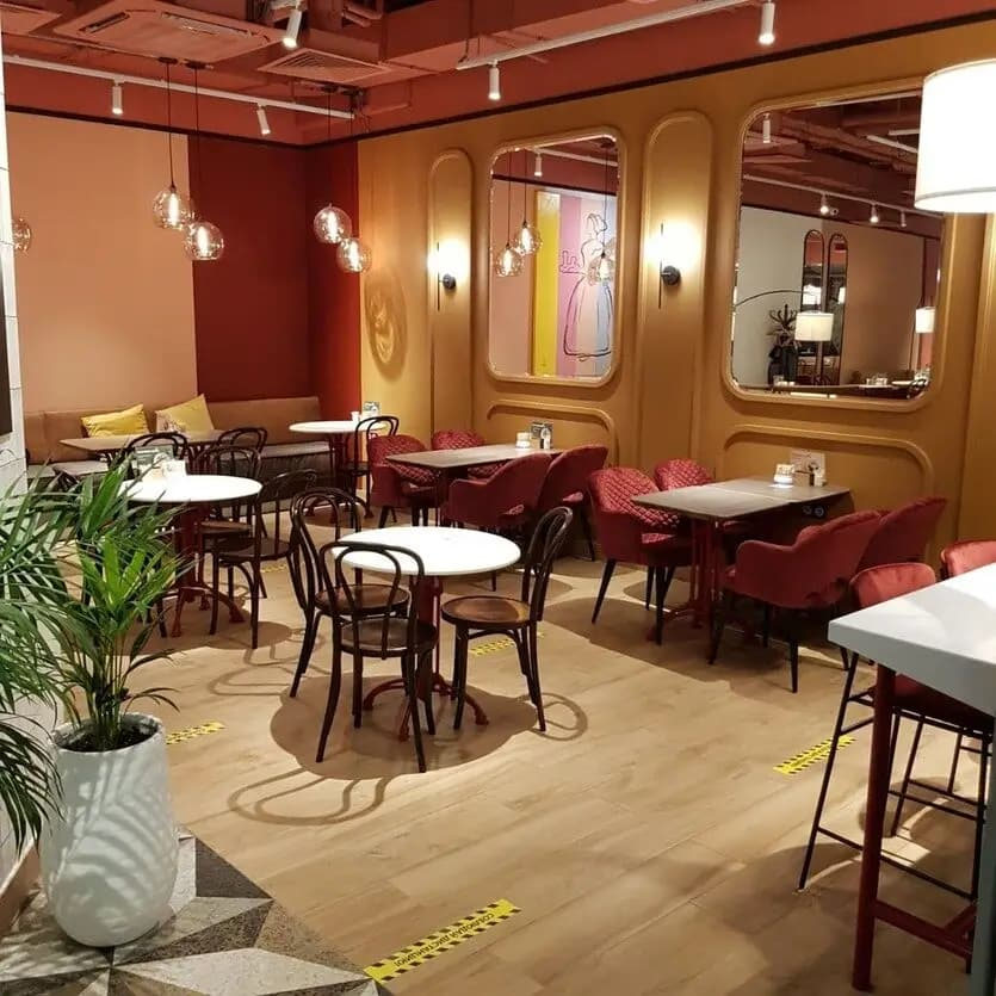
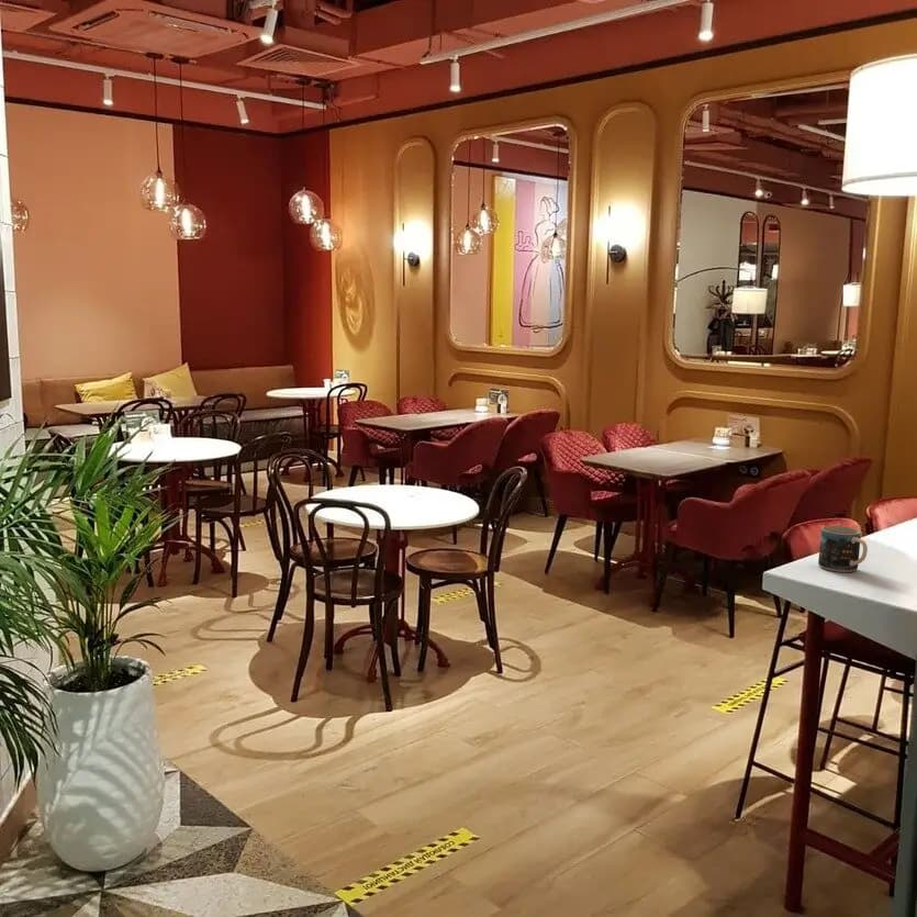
+ mug [817,525,869,573]
